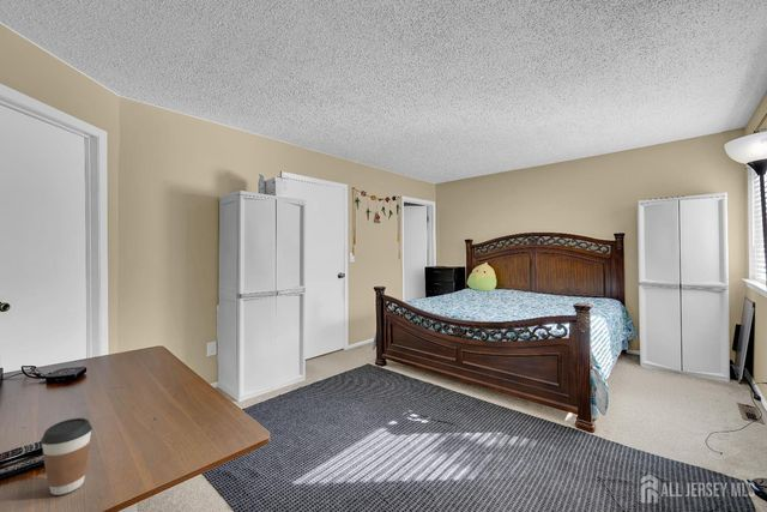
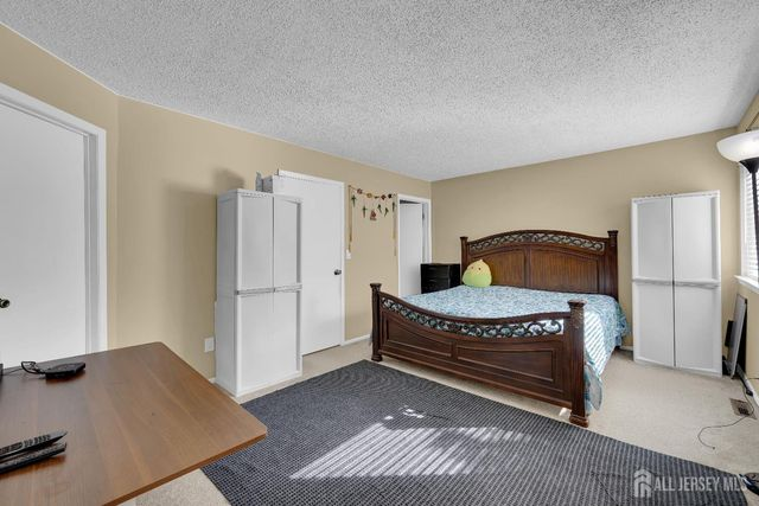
- coffee cup [40,417,93,496]
